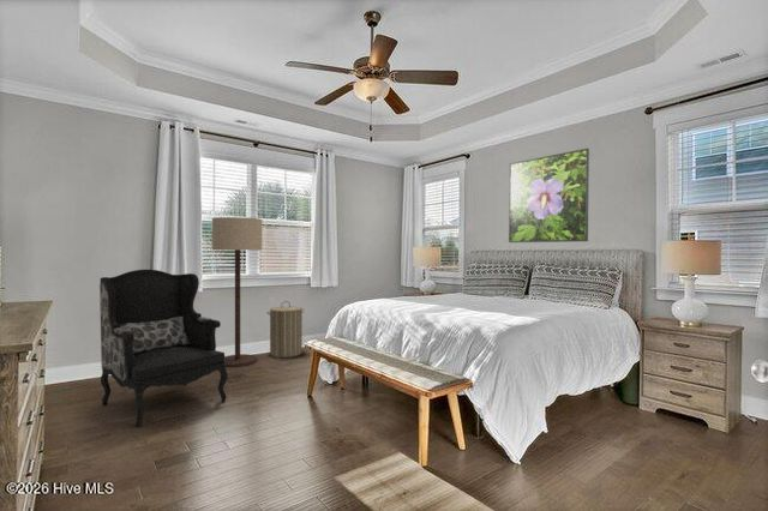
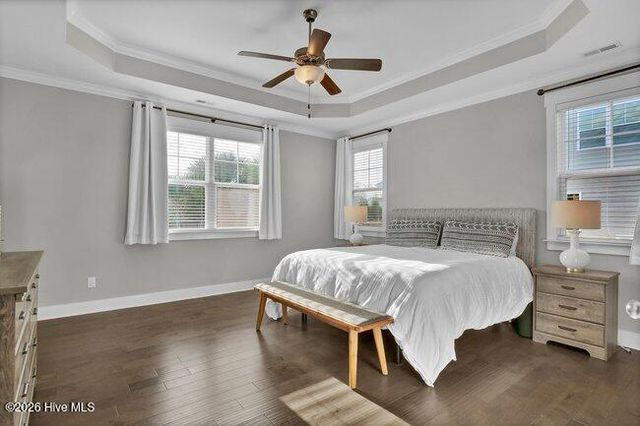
- floor lamp [211,216,263,368]
- laundry hamper [265,300,305,359]
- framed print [508,148,590,244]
- armchair [98,269,229,428]
